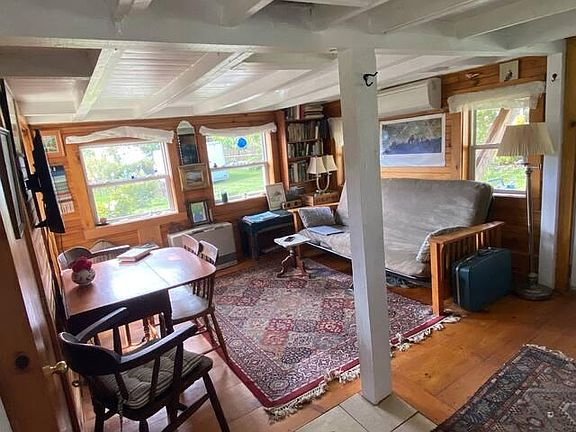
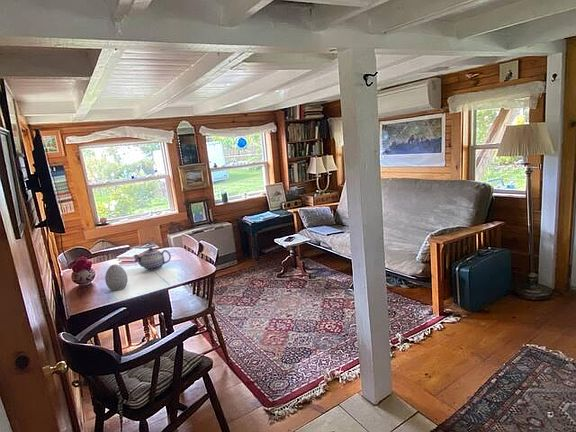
+ teapot [133,247,172,272]
+ decorative egg [104,264,129,291]
